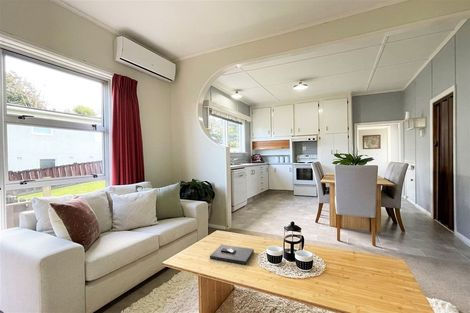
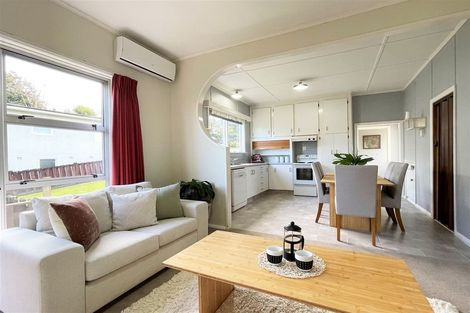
- book [209,244,255,265]
